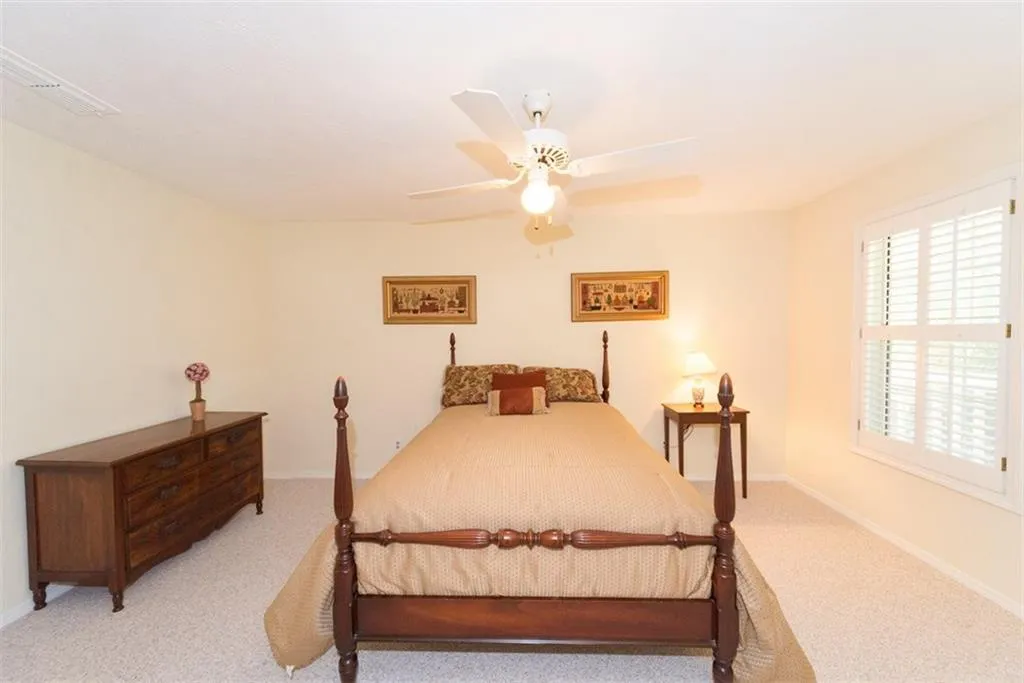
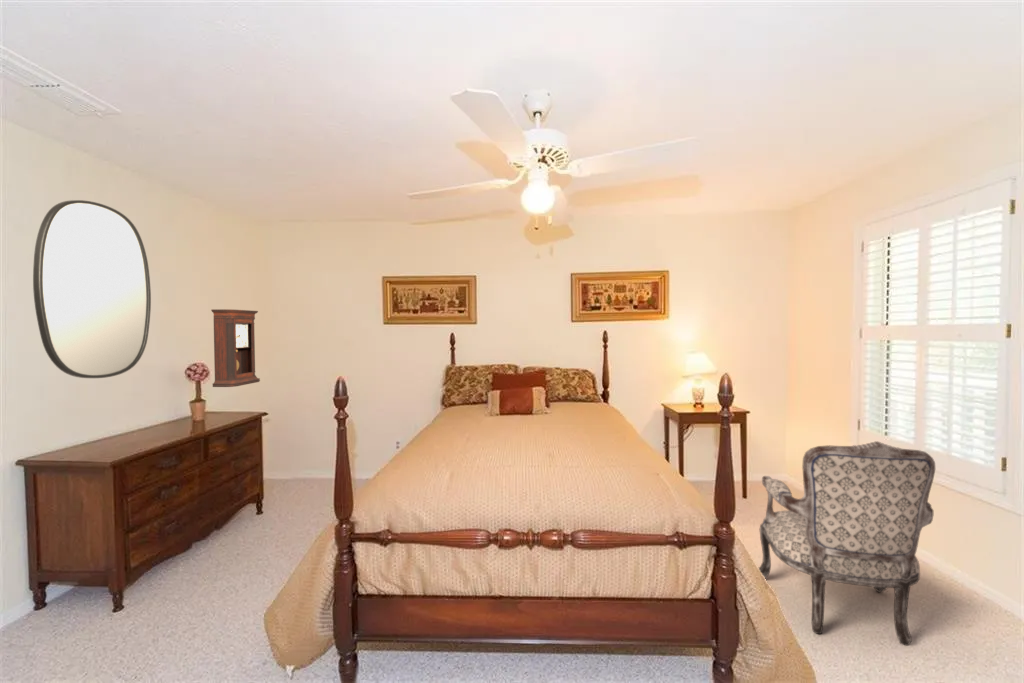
+ home mirror [32,199,152,379]
+ pendulum clock [210,308,261,388]
+ armchair [758,440,936,647]
